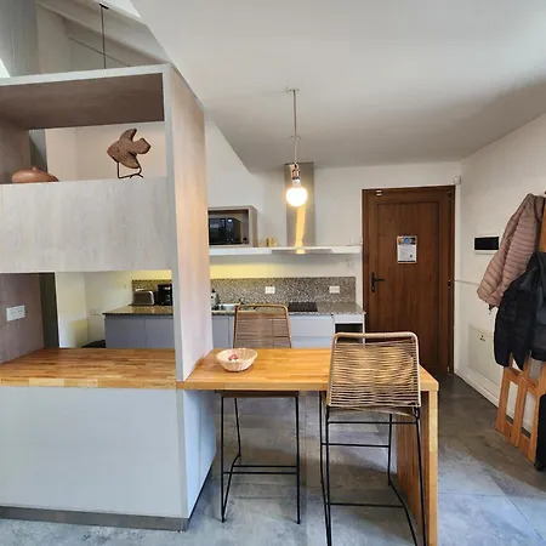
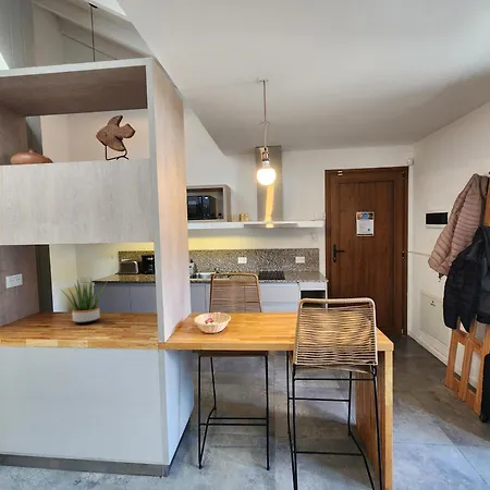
+ potted plant [59,278,108,324]
